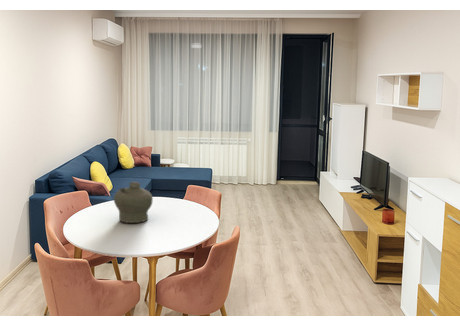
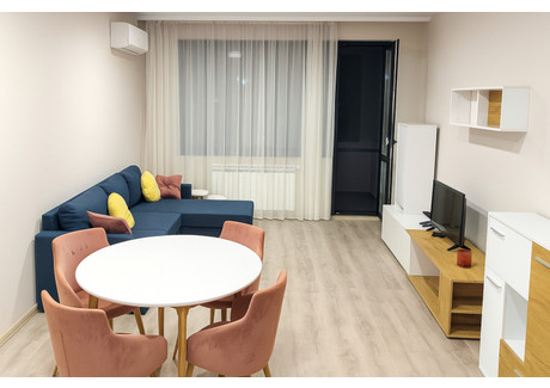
- jar [113,181,154,224]
